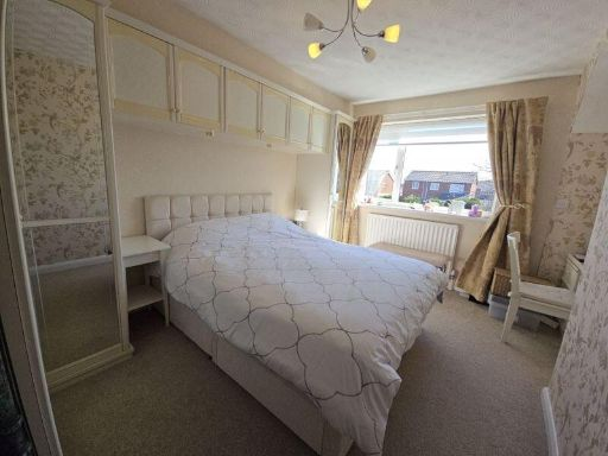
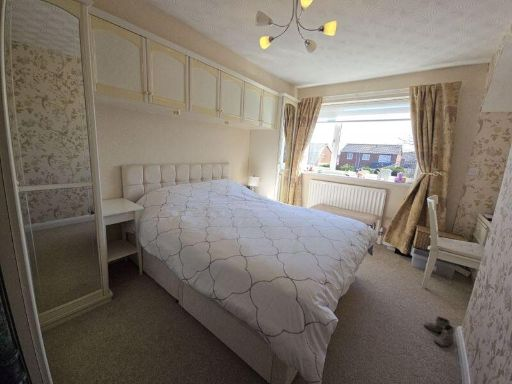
+ boots [423,315,455,349]
